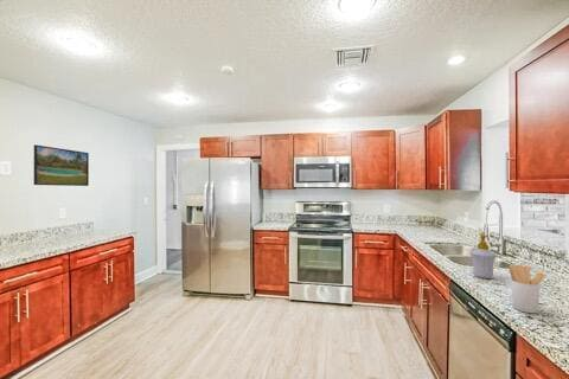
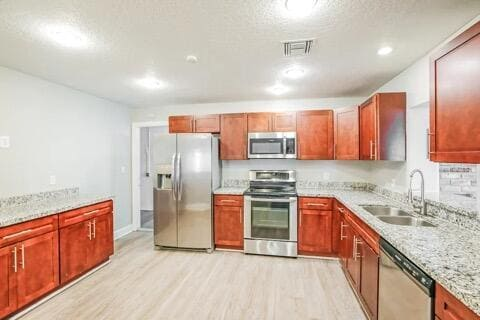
- soap bottle [469,233,498,280]
- utensil holder [507,263,546,314]
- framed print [33,143,90,187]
